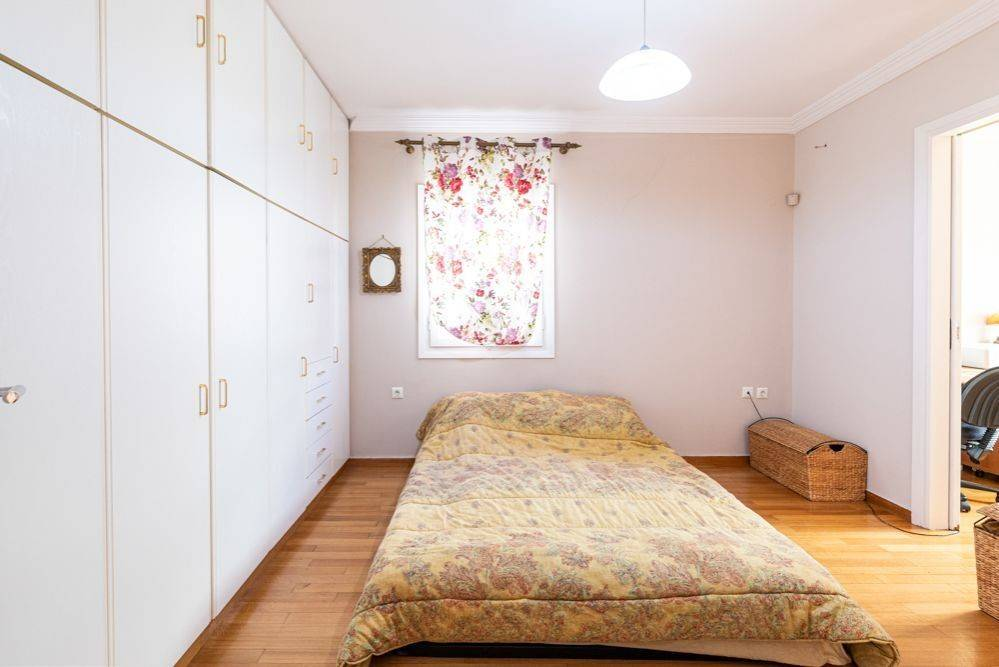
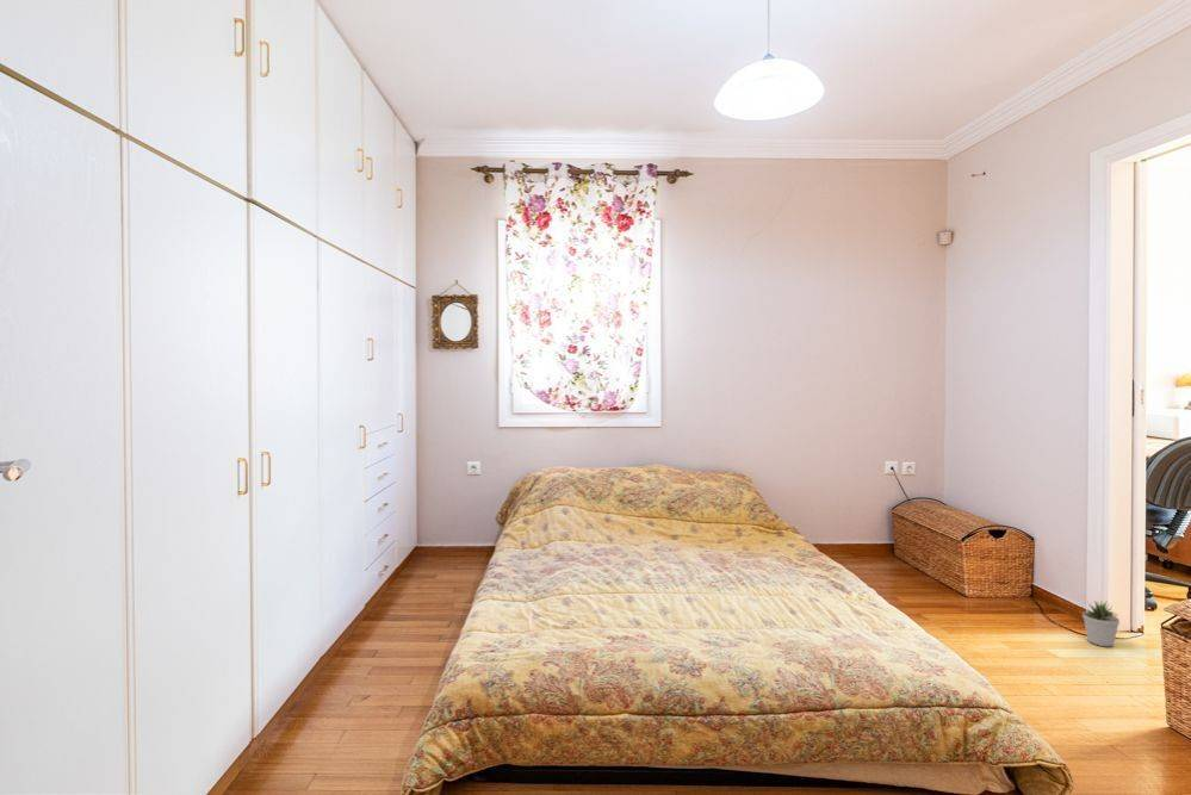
+ potted plant [1081,600,1121,647]
